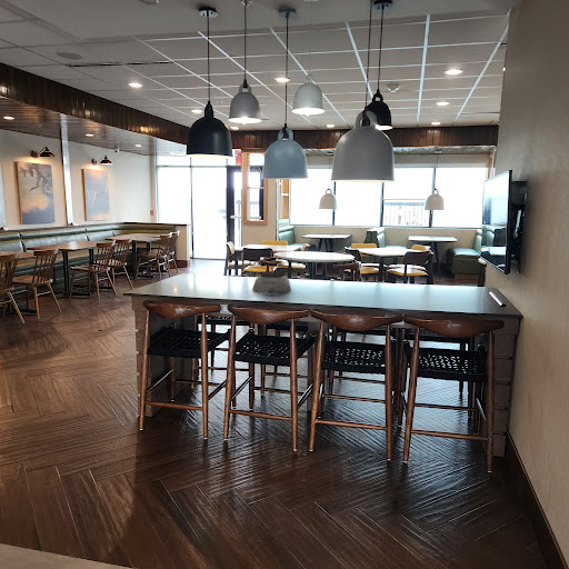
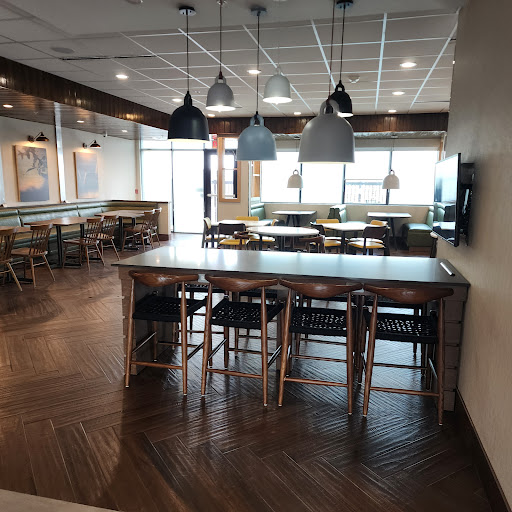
- plant pot [251,272,292,295]
